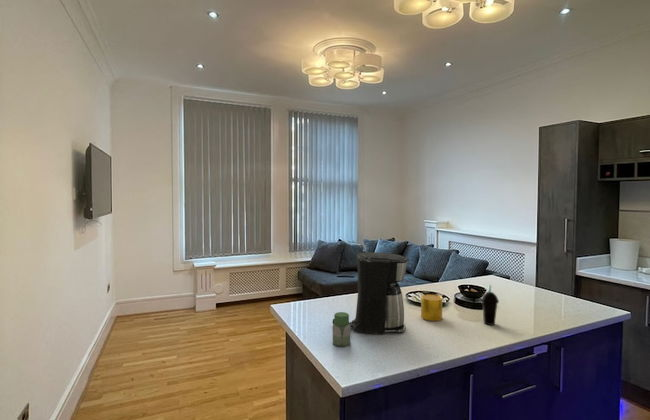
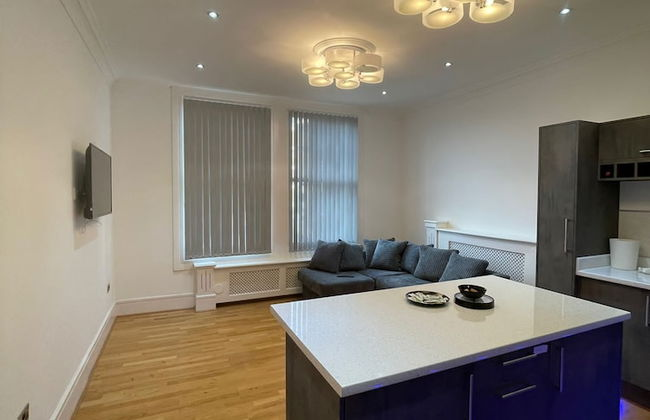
- cup [480,284,500,326]
- jar [332,311,351,348]
- cup [420,294,443,322]
- coffee maker [331,251,410,335]
